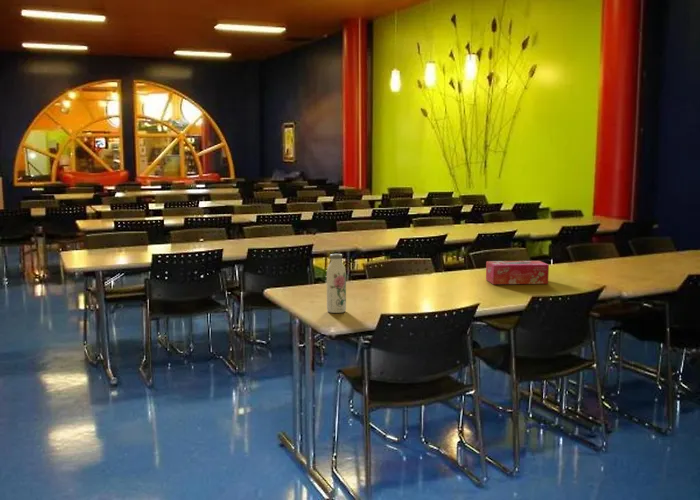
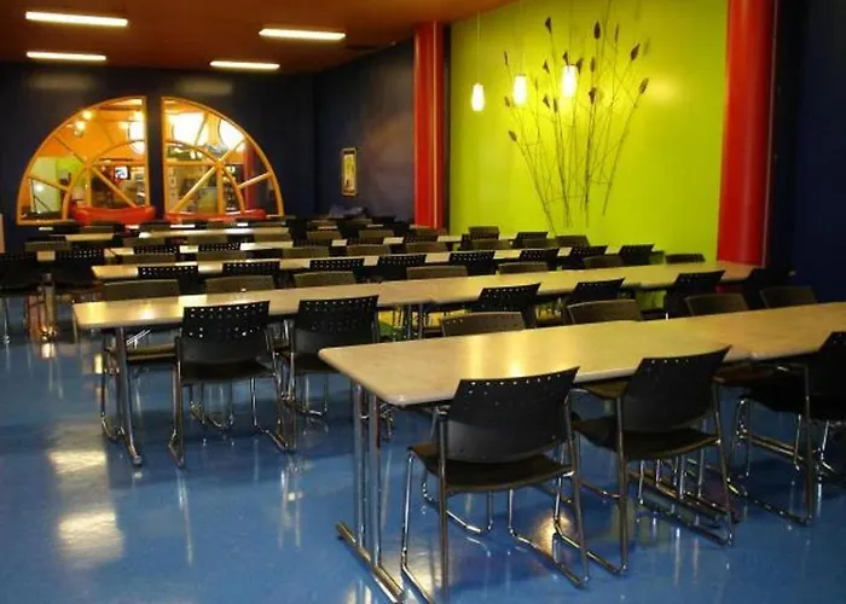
- water bottle [326,253,347,314]
- tissue box [485,260,550,285]
